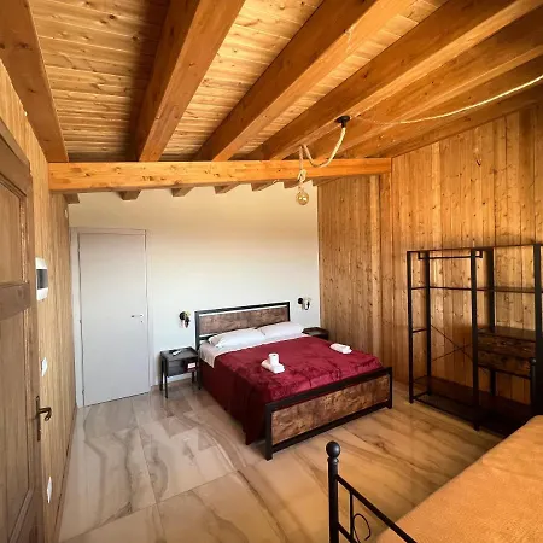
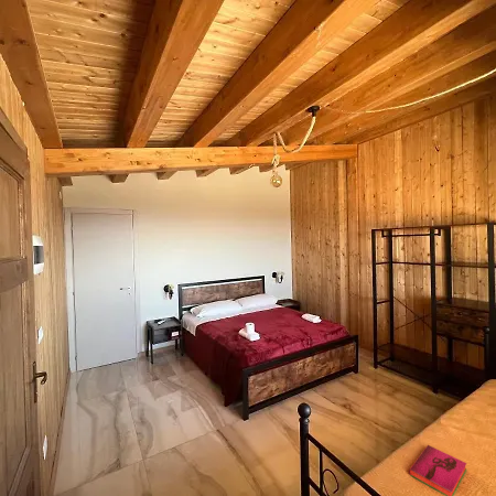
+ hardback book [408,444,467,496]
